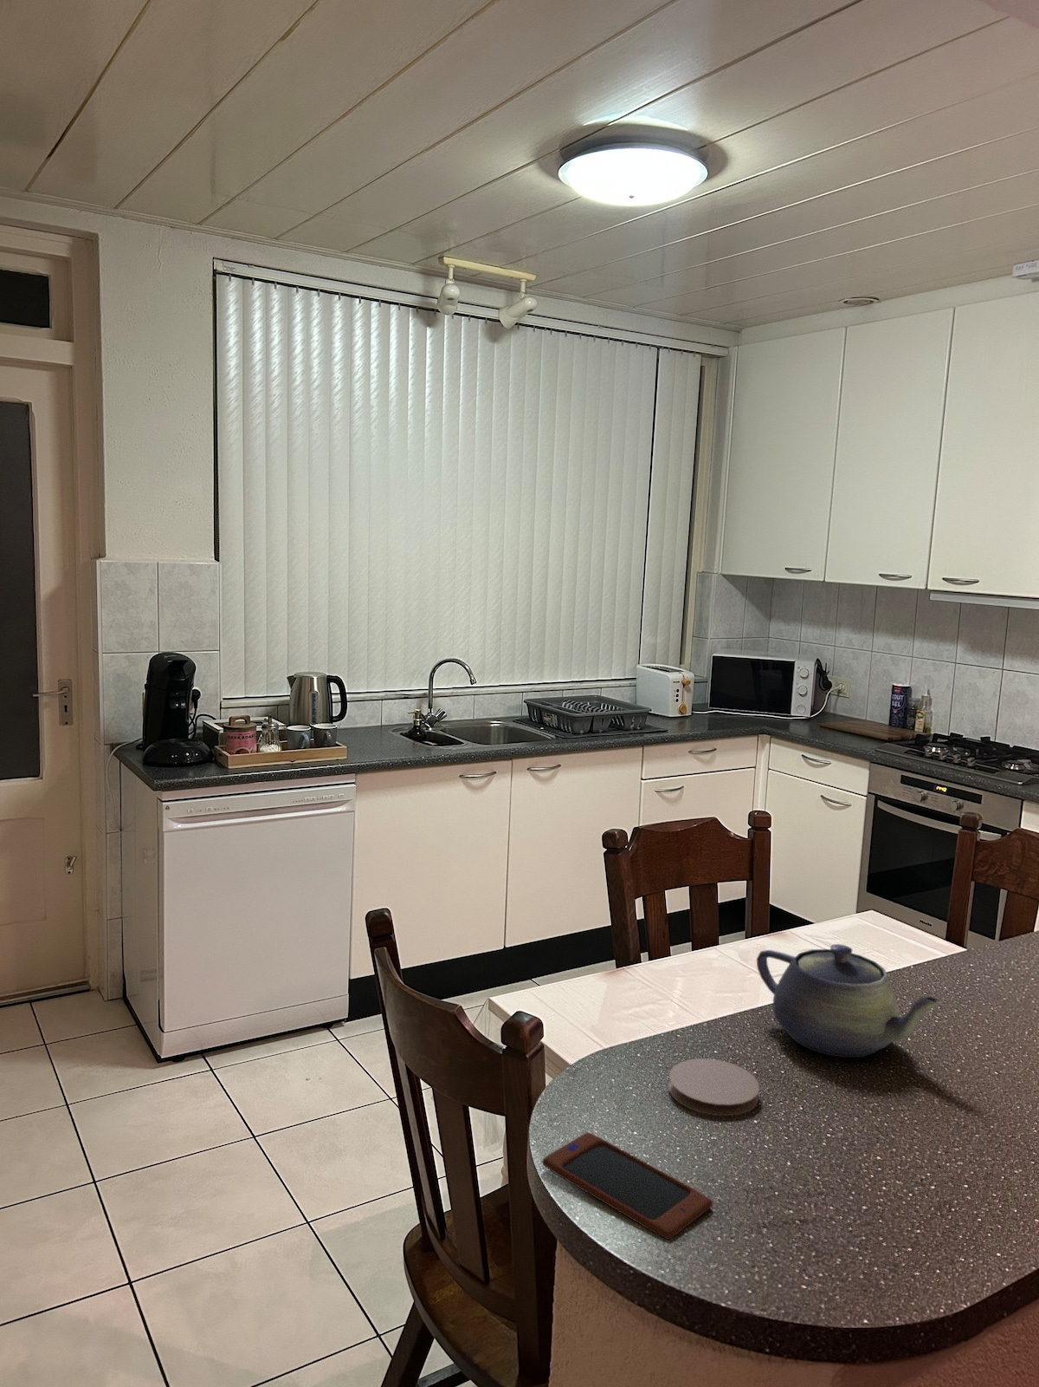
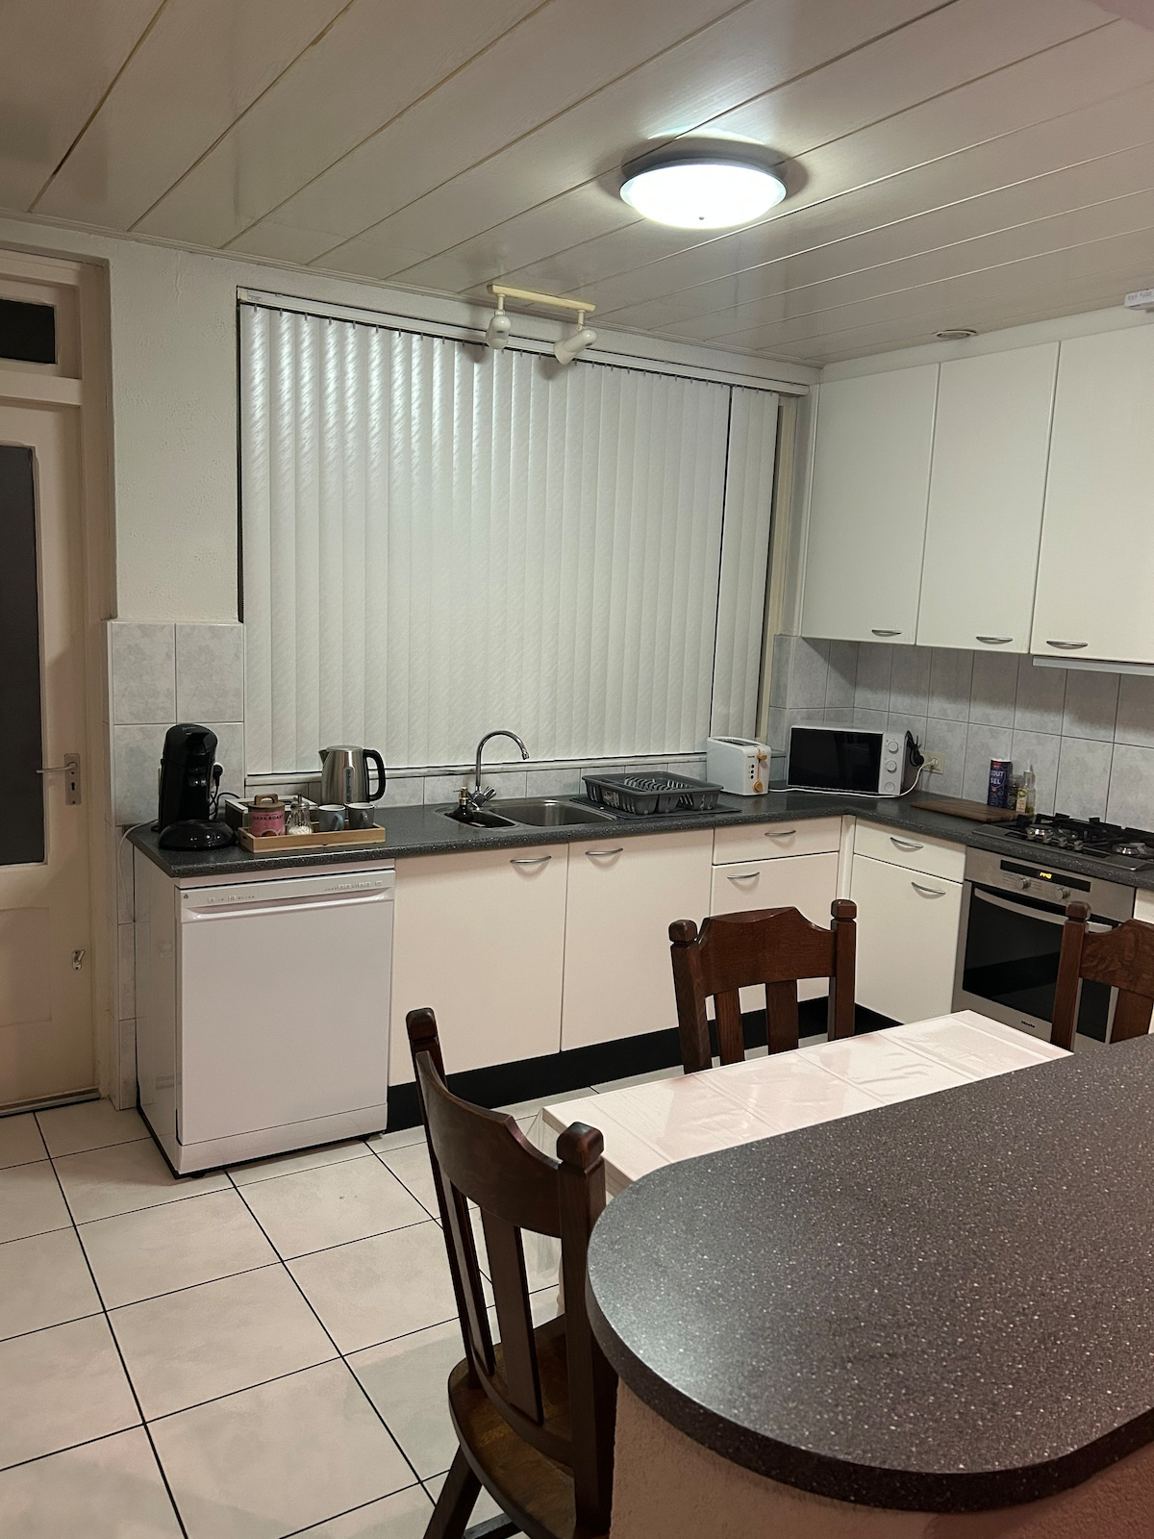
- coaster [668,1057,761,1116]
- smartphone [541,1131,714,1241]
- teapot [756,944,945,1059]
